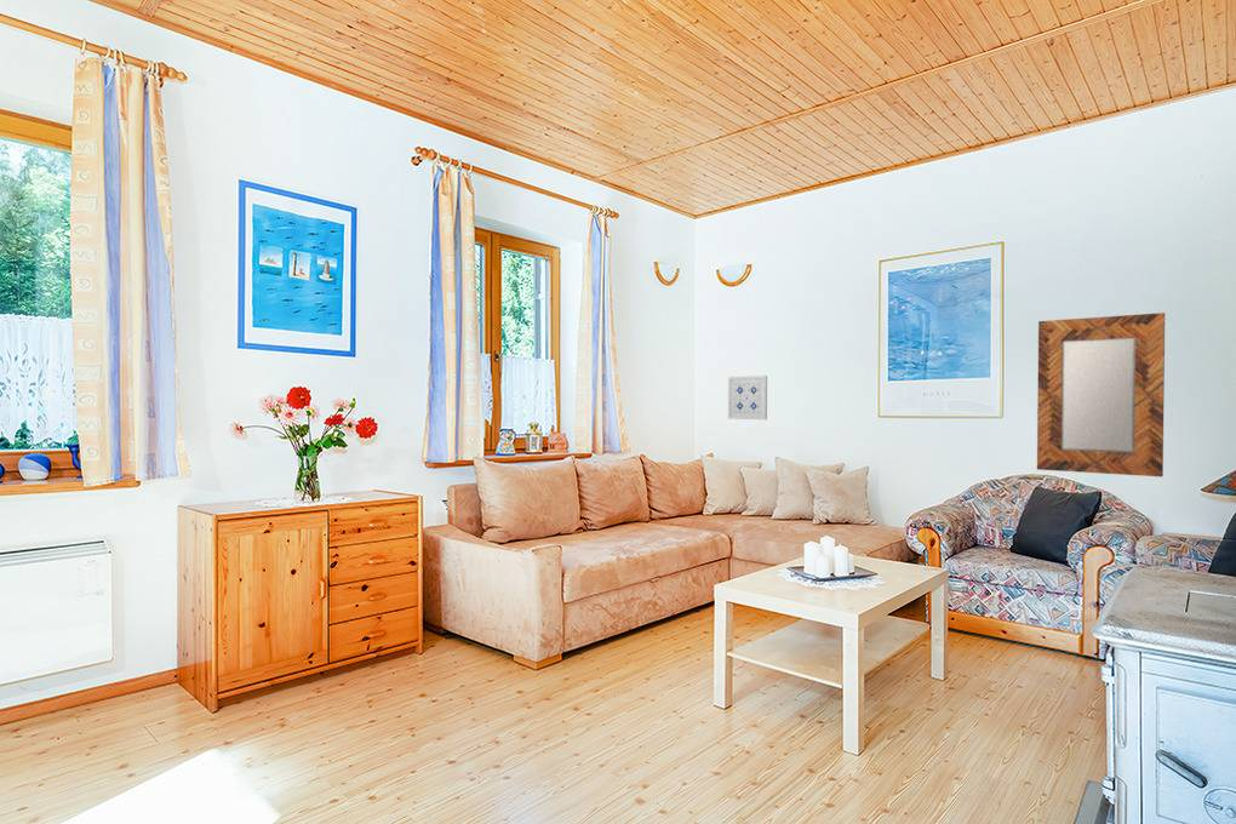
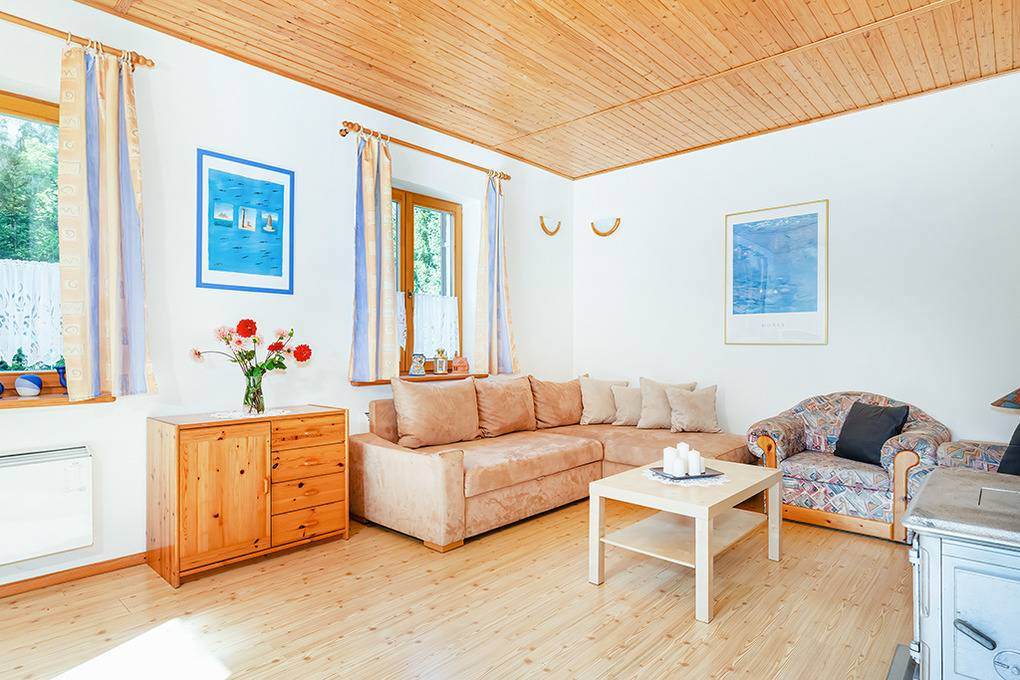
- wall art [727,374,768,420]
- home mirror [1036,311,1166,477]
